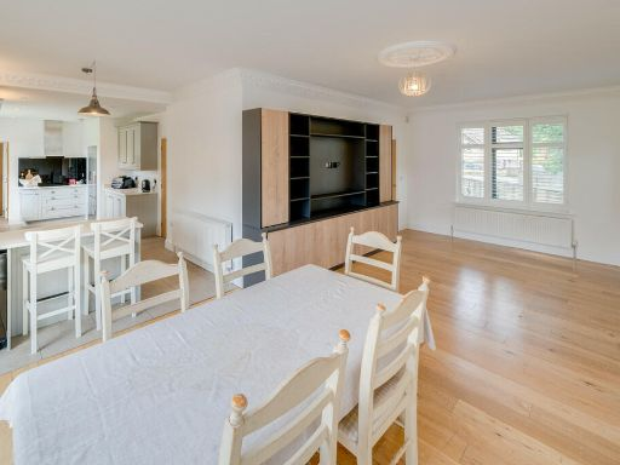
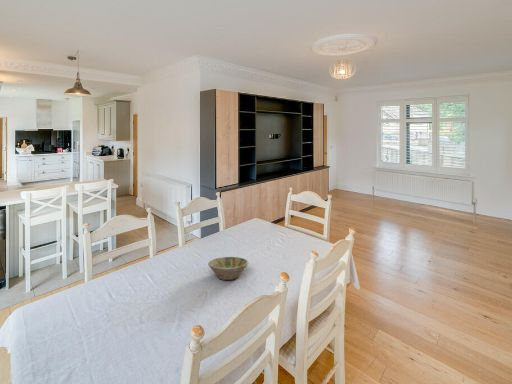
+ bowl [207,256,249,281]
